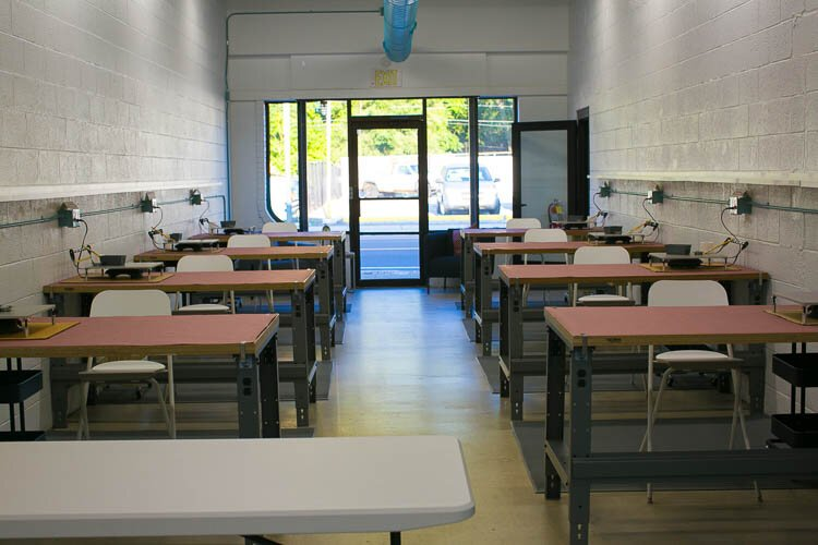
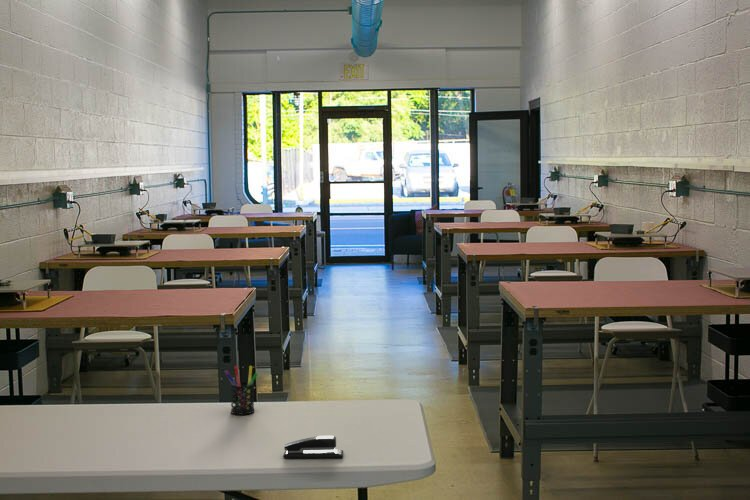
+ pen holder [224,365,259,416]
+ stapler [282,435,344,459]
